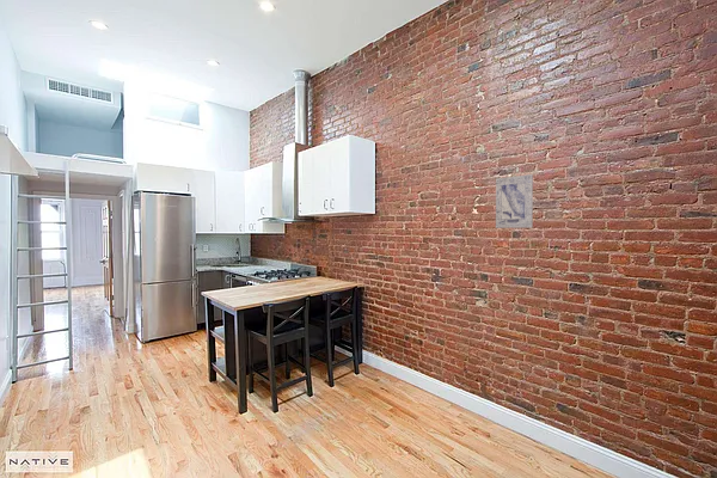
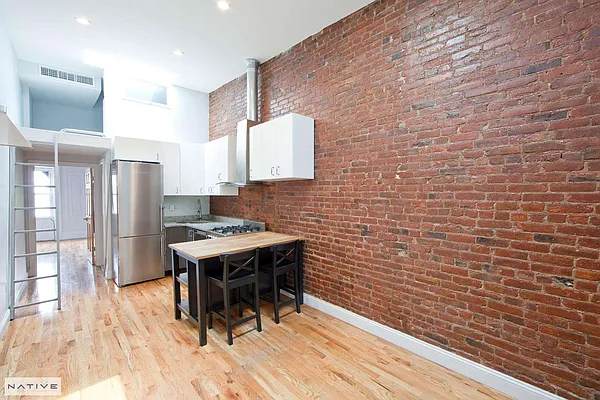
- wall art [495,173,534,229]
